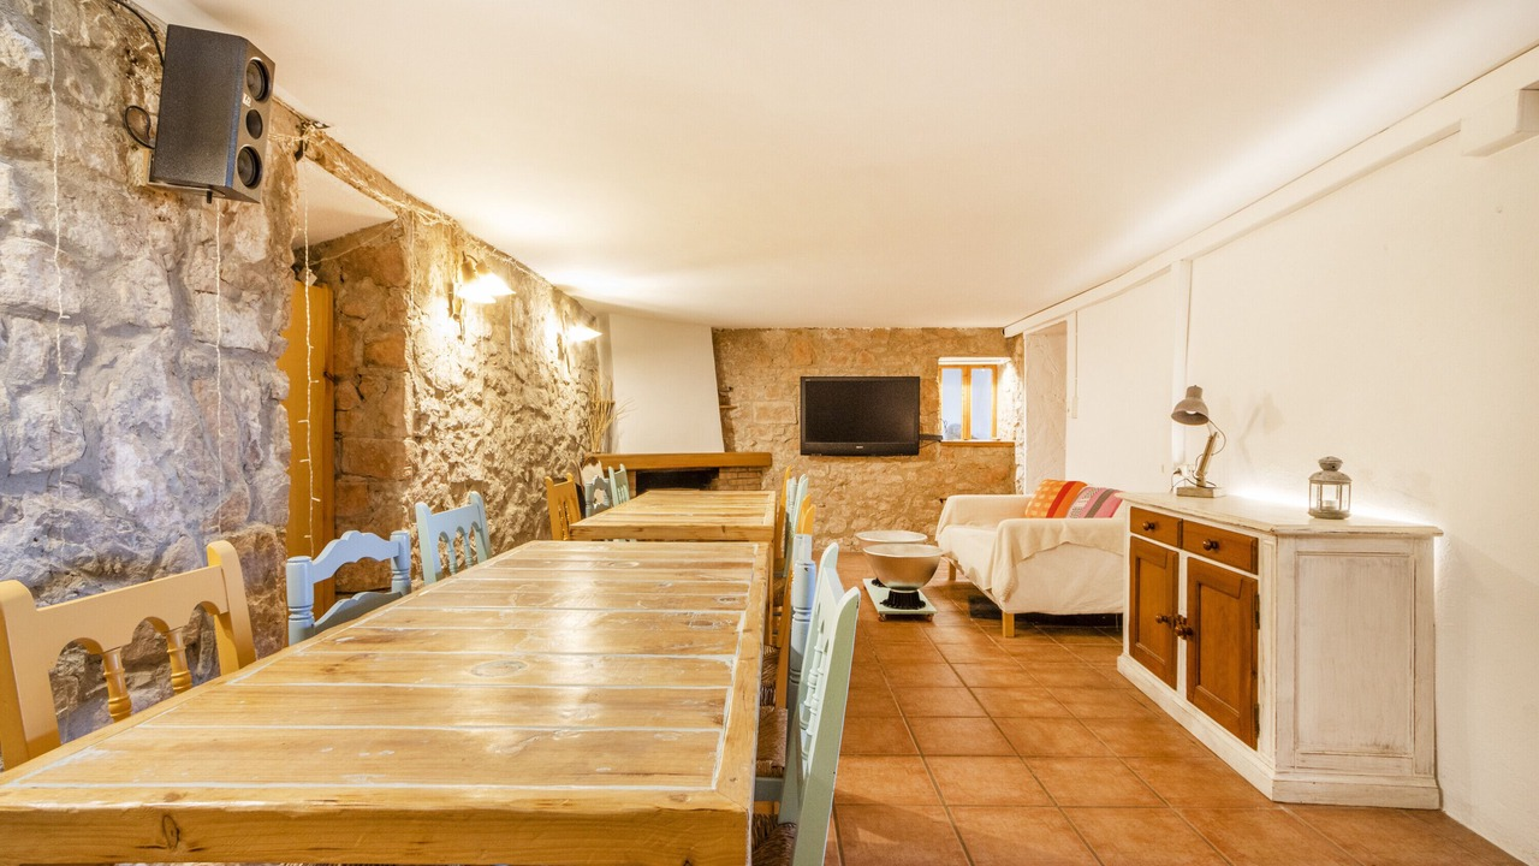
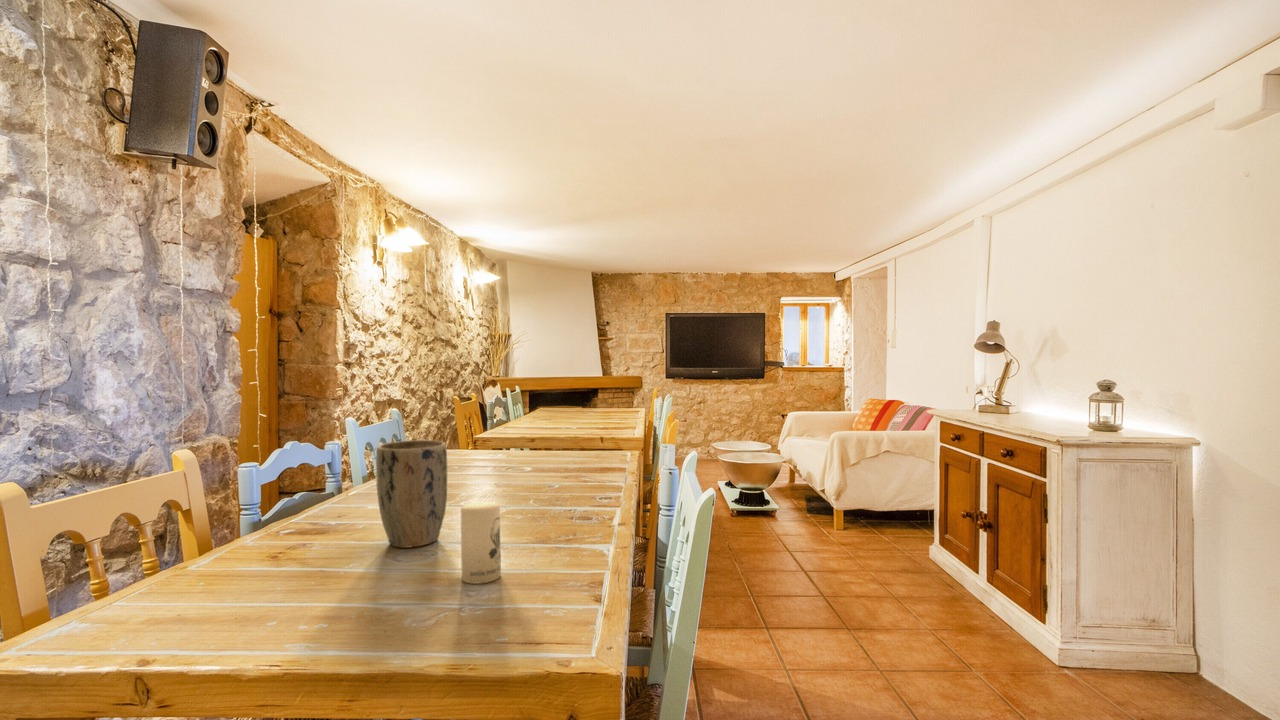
+ candle [460,501,502,585]
+ plant pot [375,439,448,549]
